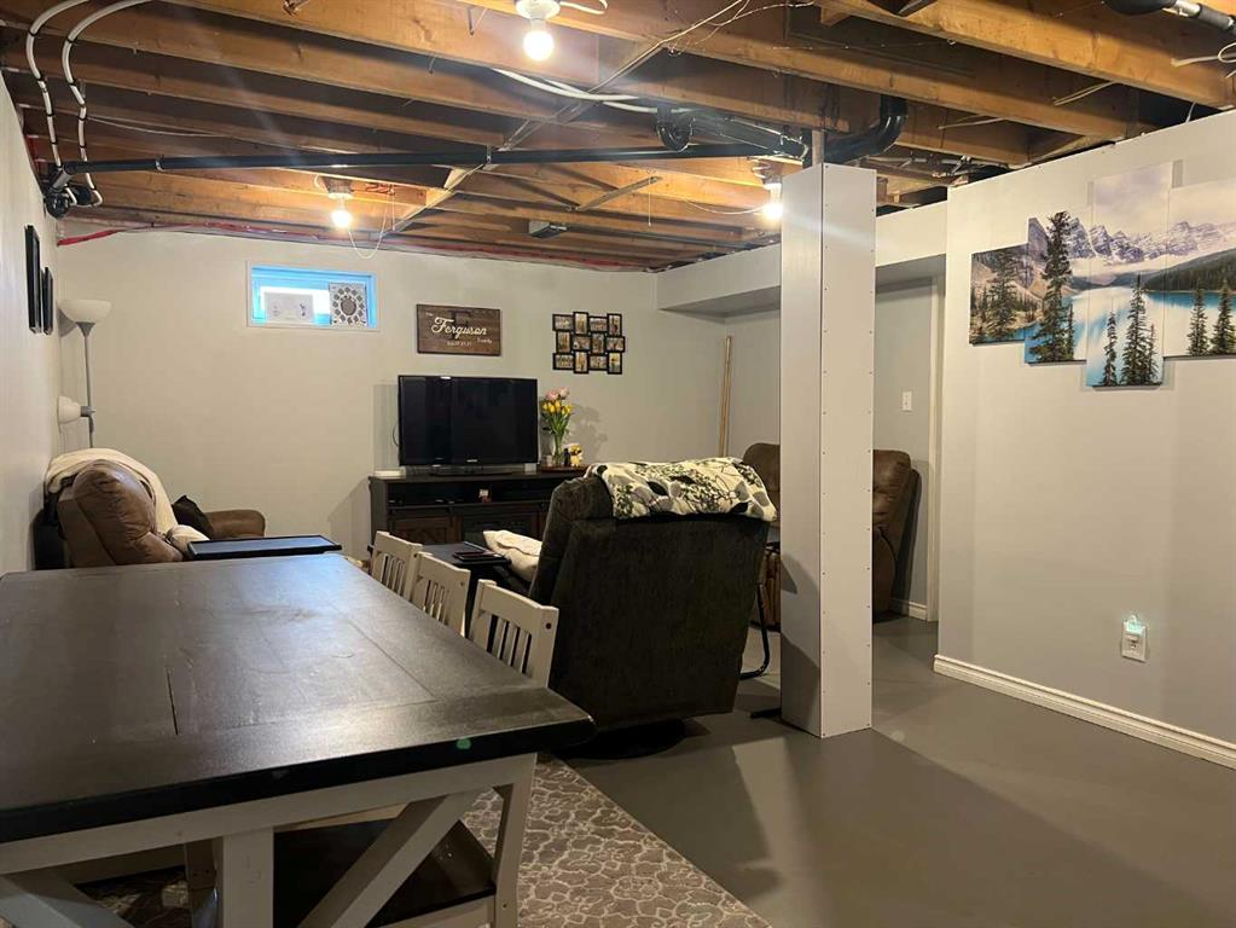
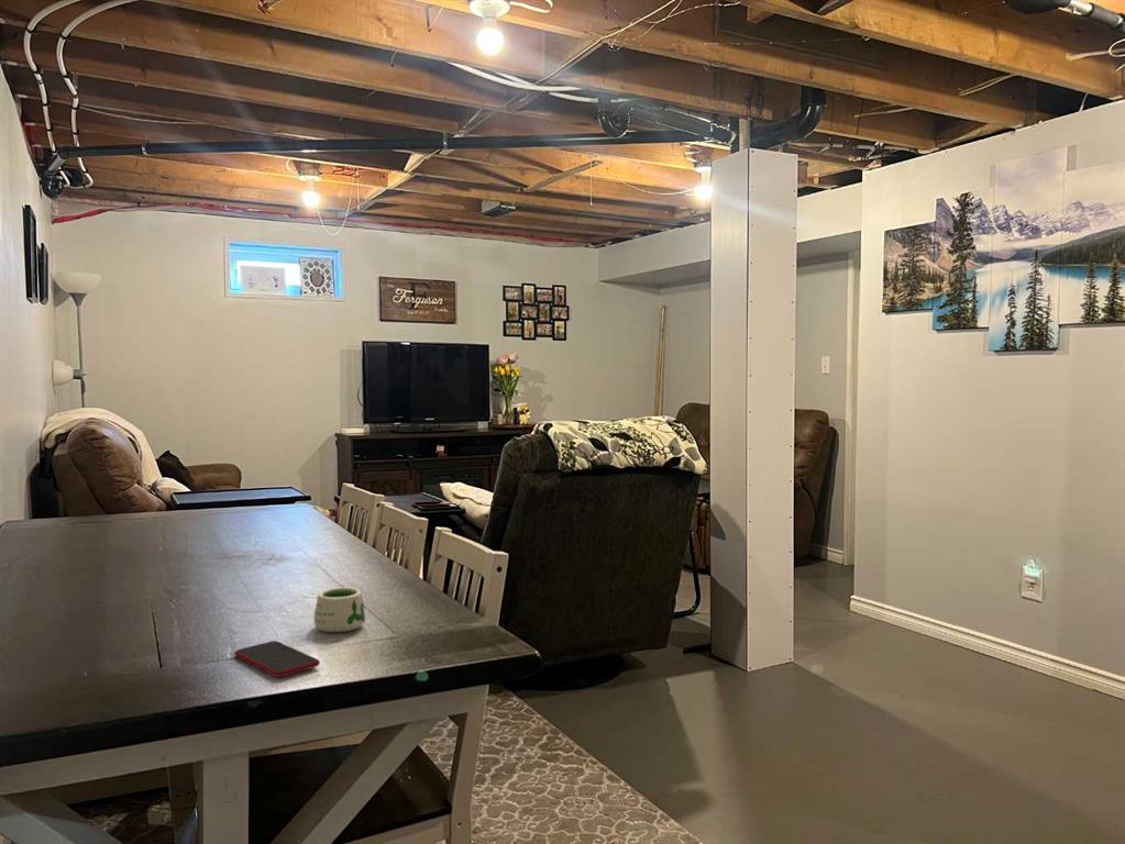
+ mug [313,587,366,633]
+ smartphone [233,640,321,678]
